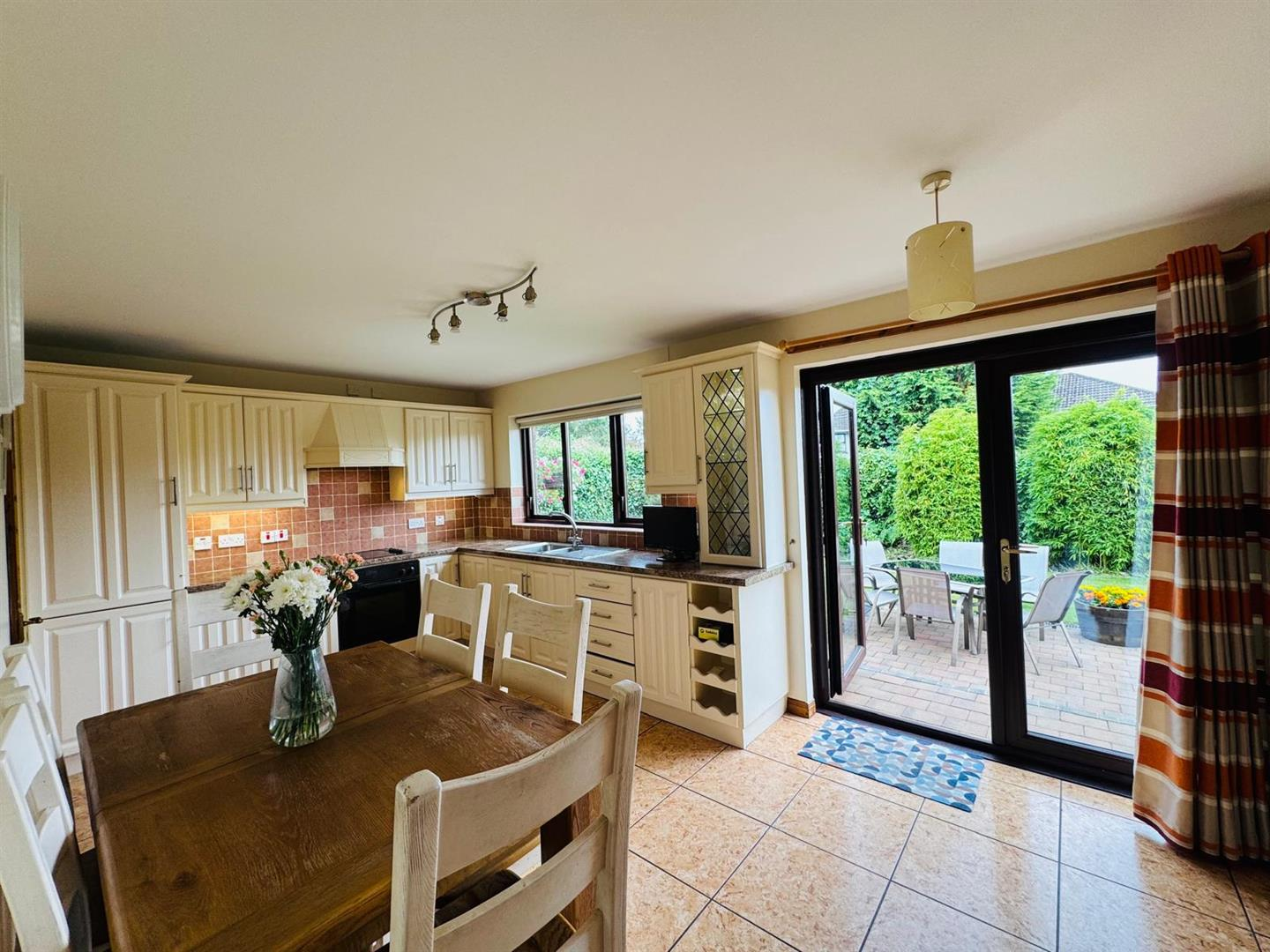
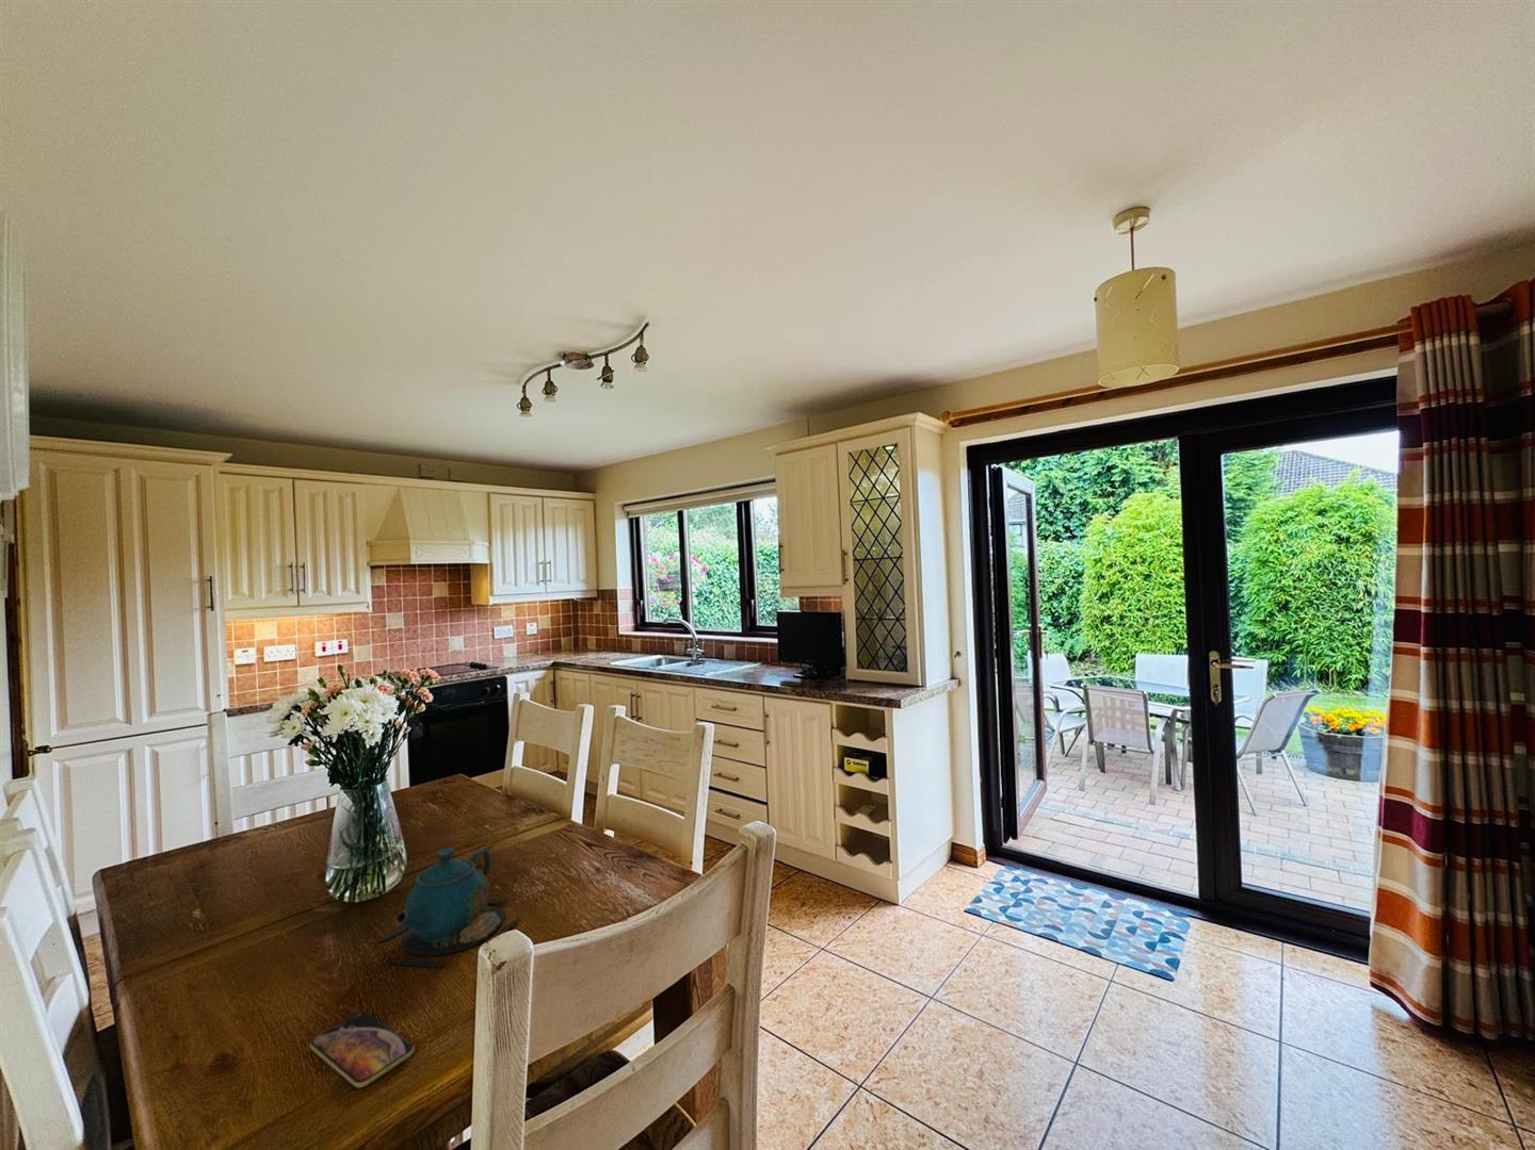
+ smartphone [309,1011,416,1090]
+ teapot [376,847,523,969]
